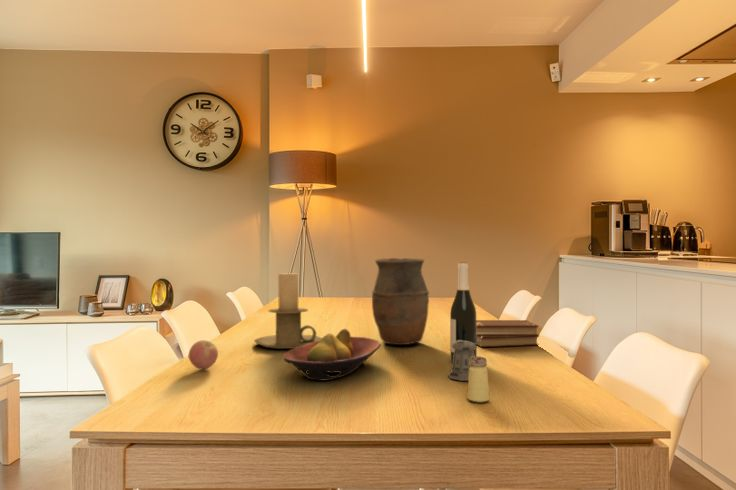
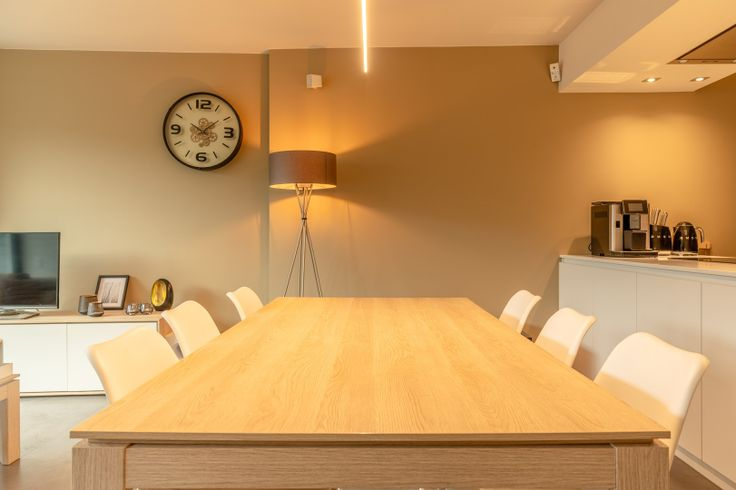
- candle holder [253,272,323,350]
- book set [476,319,540,348]
- saltshaker [466,355,491,403]
- fruit bowl [282,328,381,382]
- wine bottle [449,261,478,363]
- vase [371,257,430,346]
- pepper shaker [447,340,480,382]
- apple [188,339,219,370]
